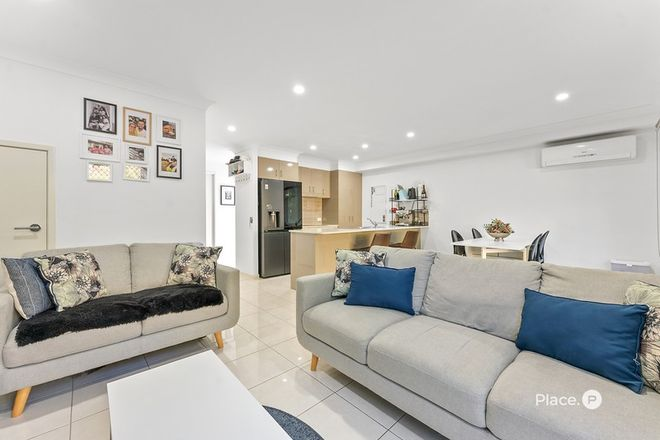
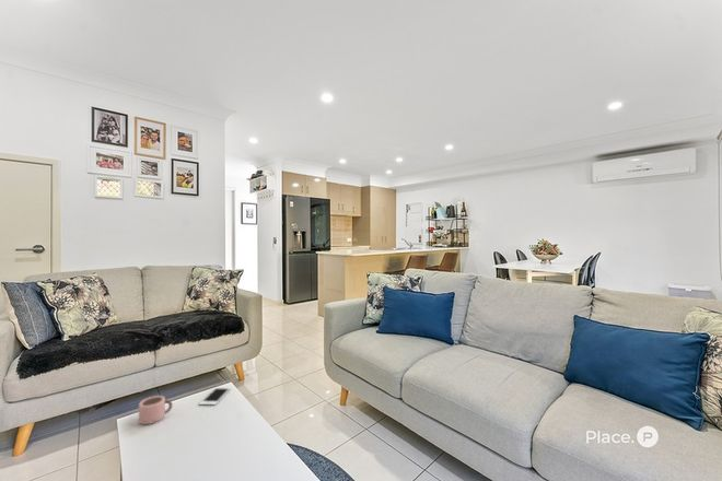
+ cell phone [198,386,232,407]
+ mug [138,395,174,425]
